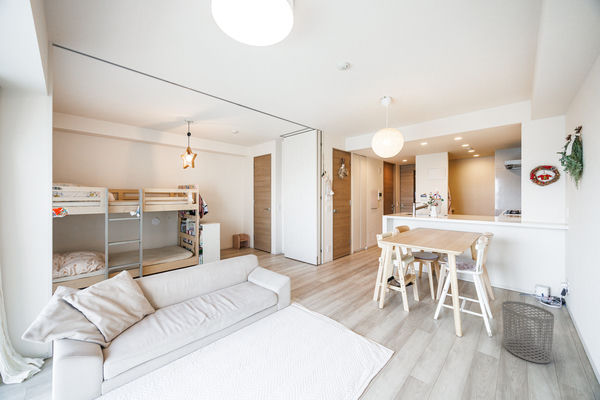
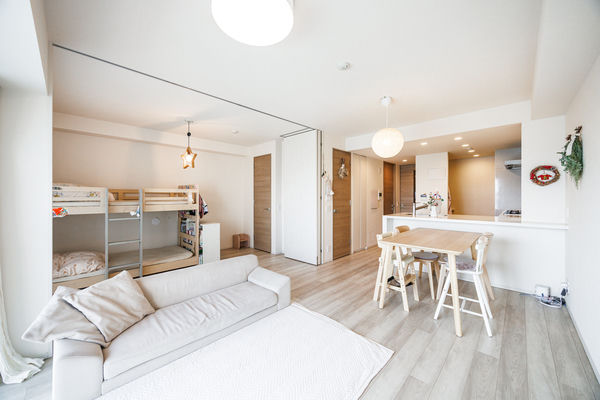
- waste bin [501,300,555,364]
